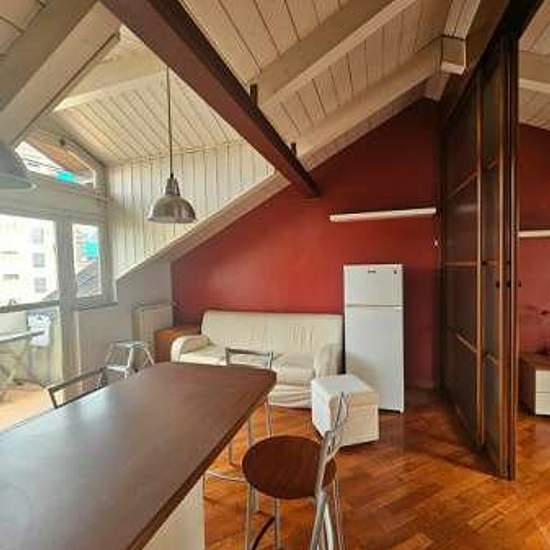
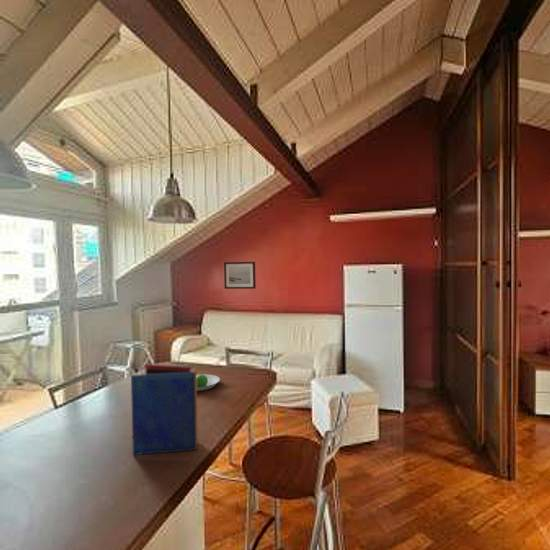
+ wall art [223,261,257,290]
+ fruit bowl [188,365,221,392]
+ book [130,363,199,456]
